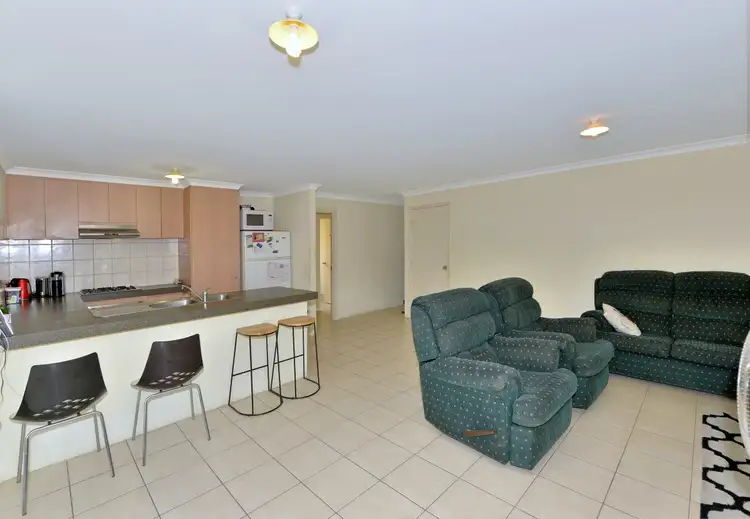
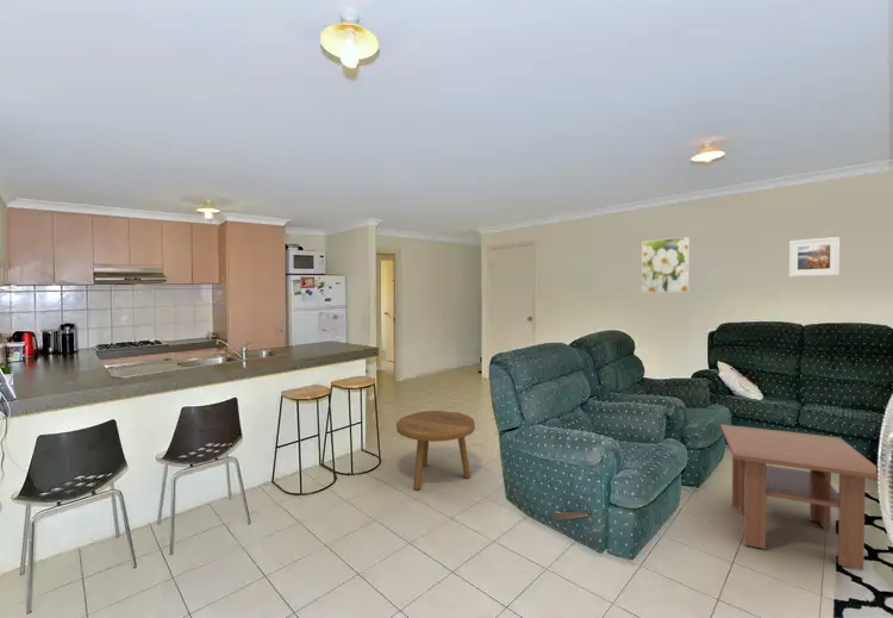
+ coffee table [719,423,879,572]
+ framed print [788,236,841,277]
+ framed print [641,236,691,294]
+ footstool [395,410,476,491]
